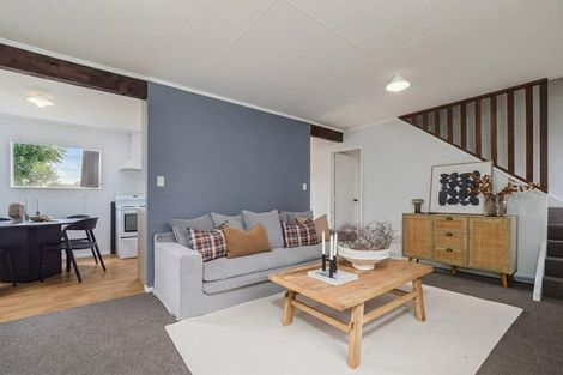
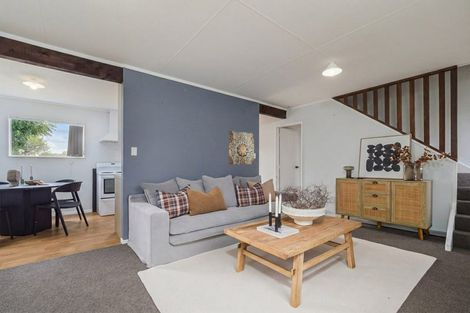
+ wall art [228,130,255,166]
